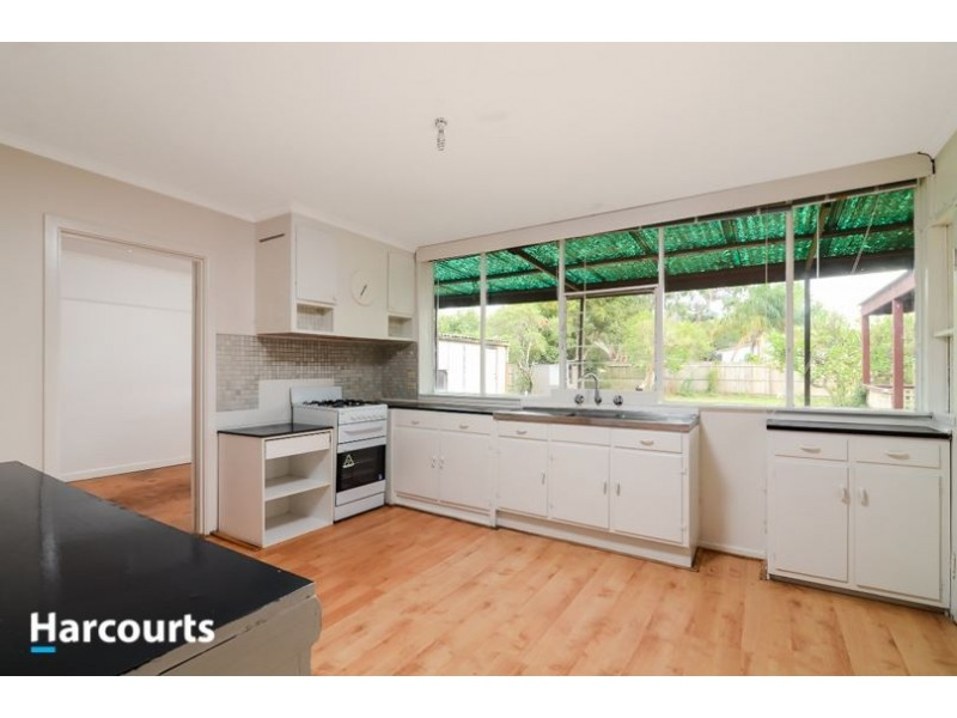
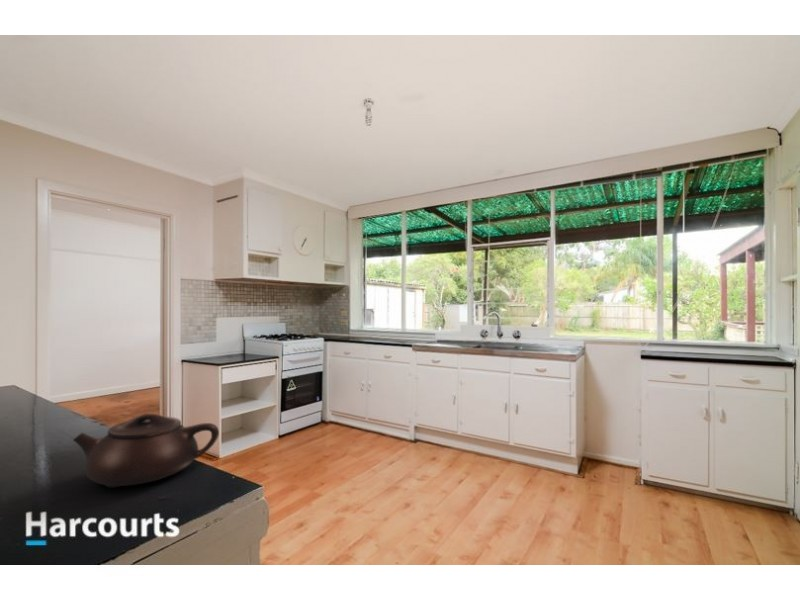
+ teapot [72,413,220,489]
